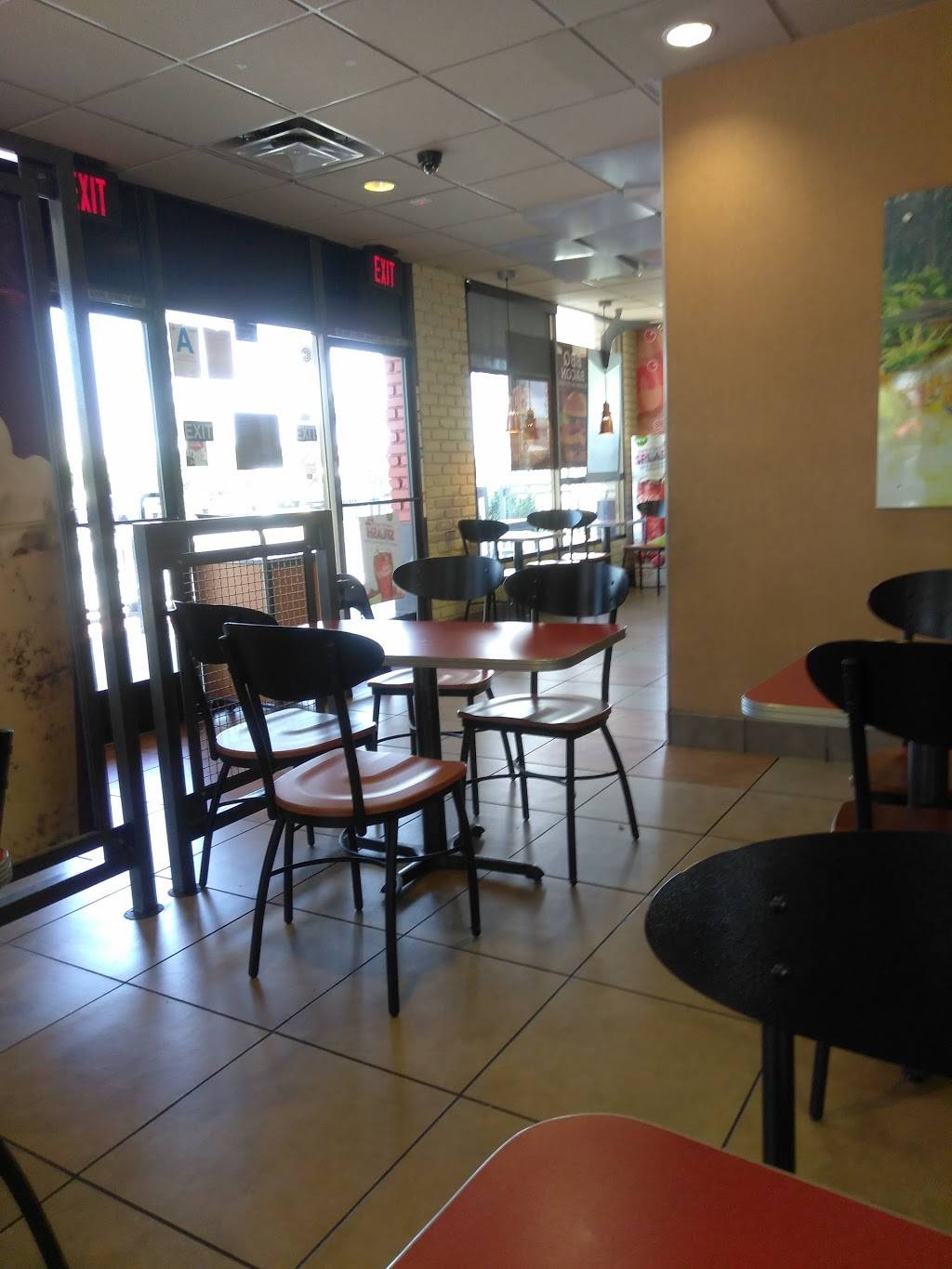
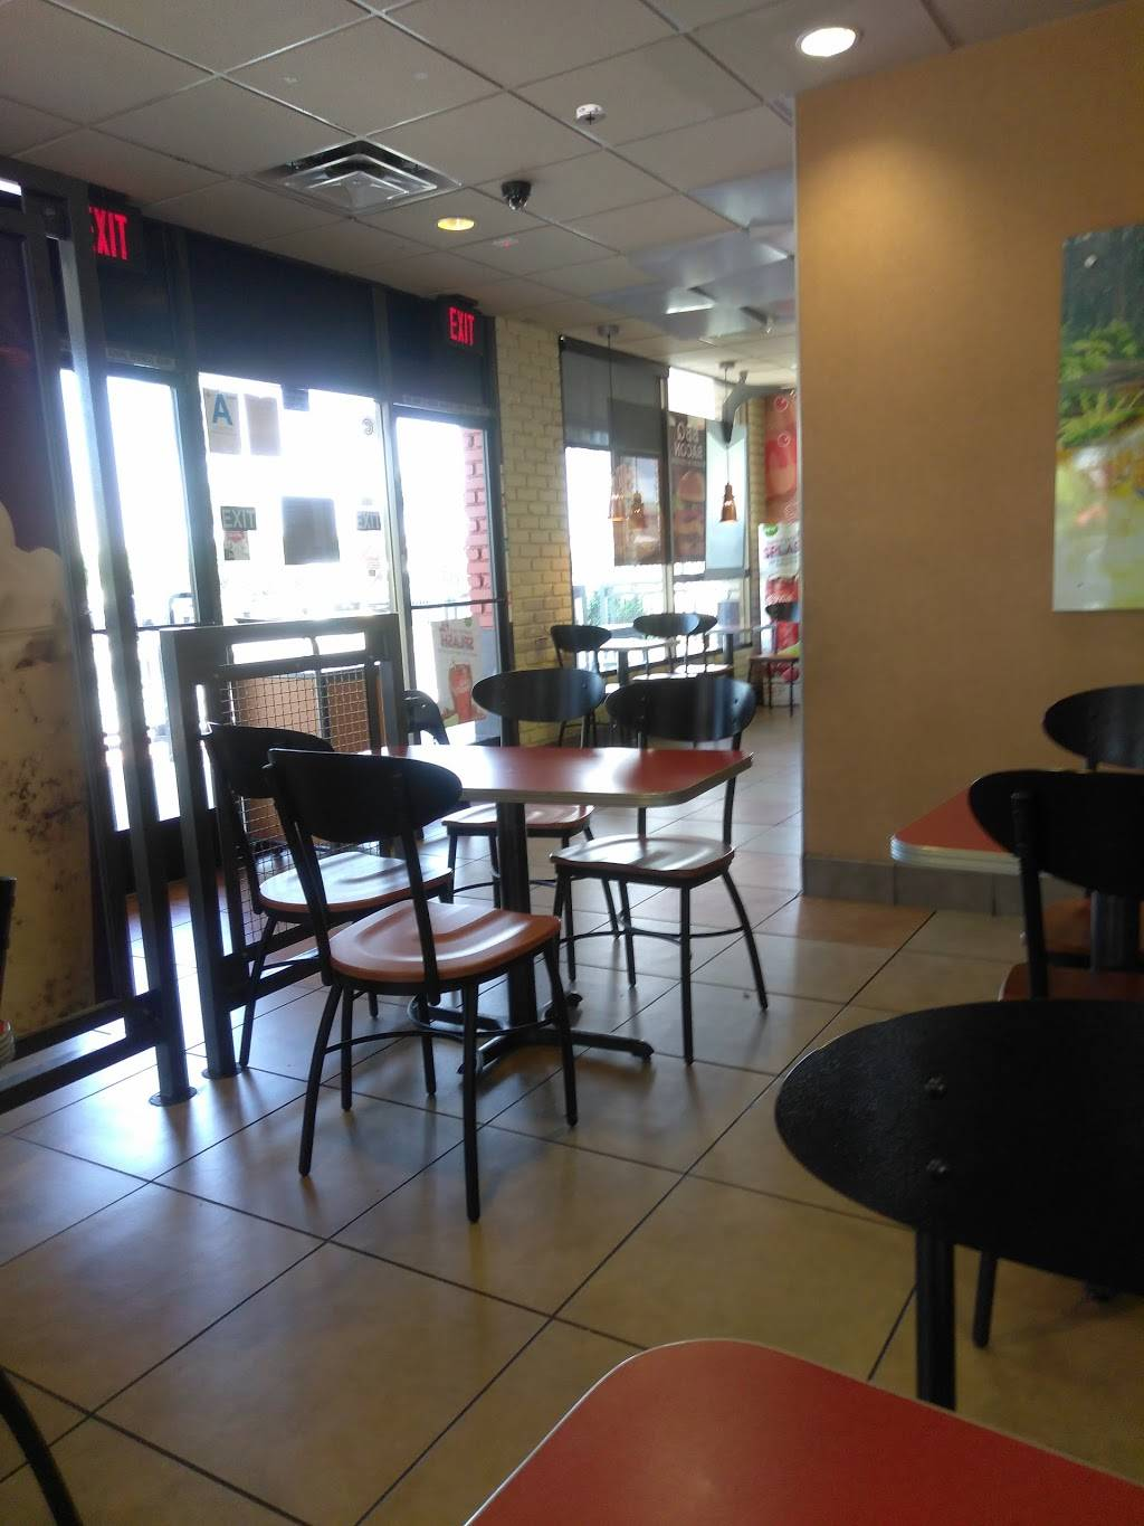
+ smoke detector [573,103,607,126]
